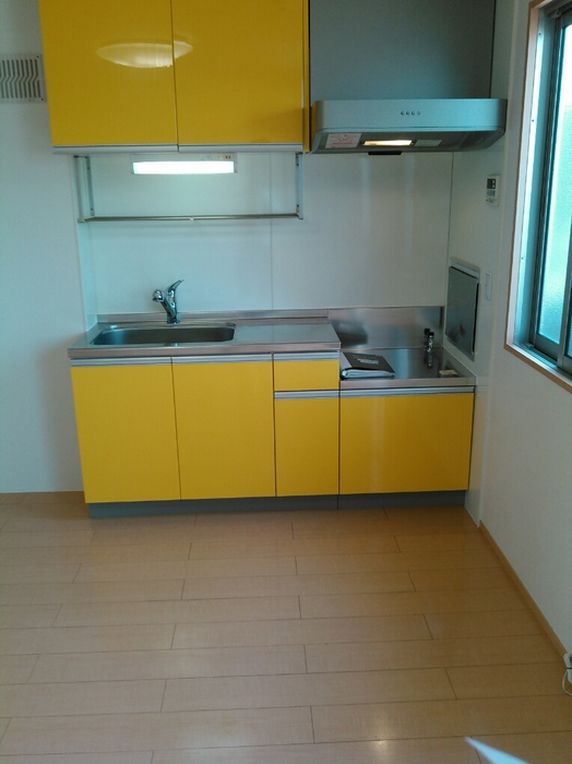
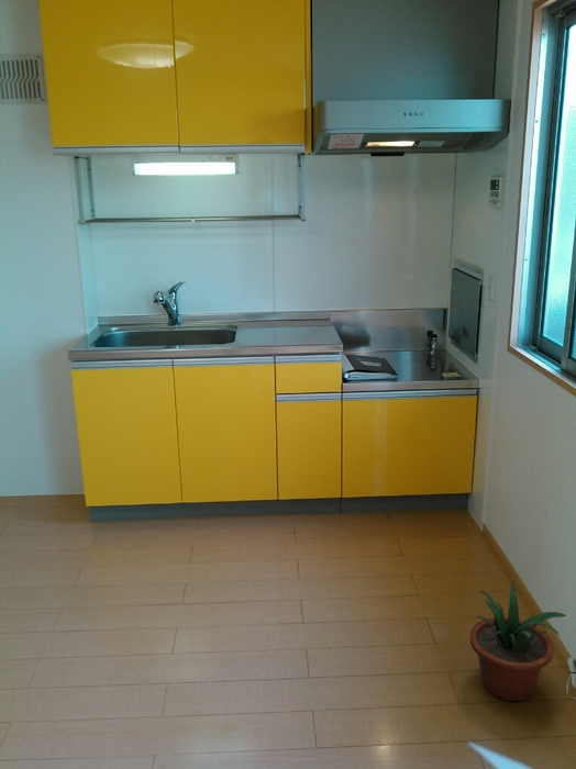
+ potted plant [469,579,567,702]
